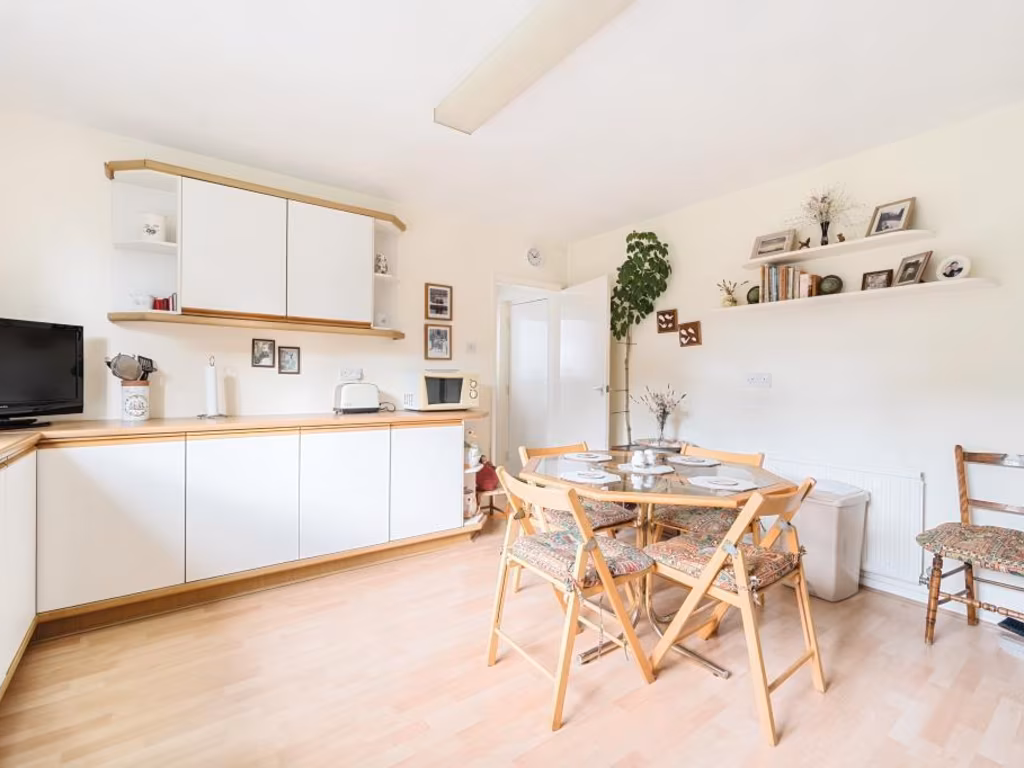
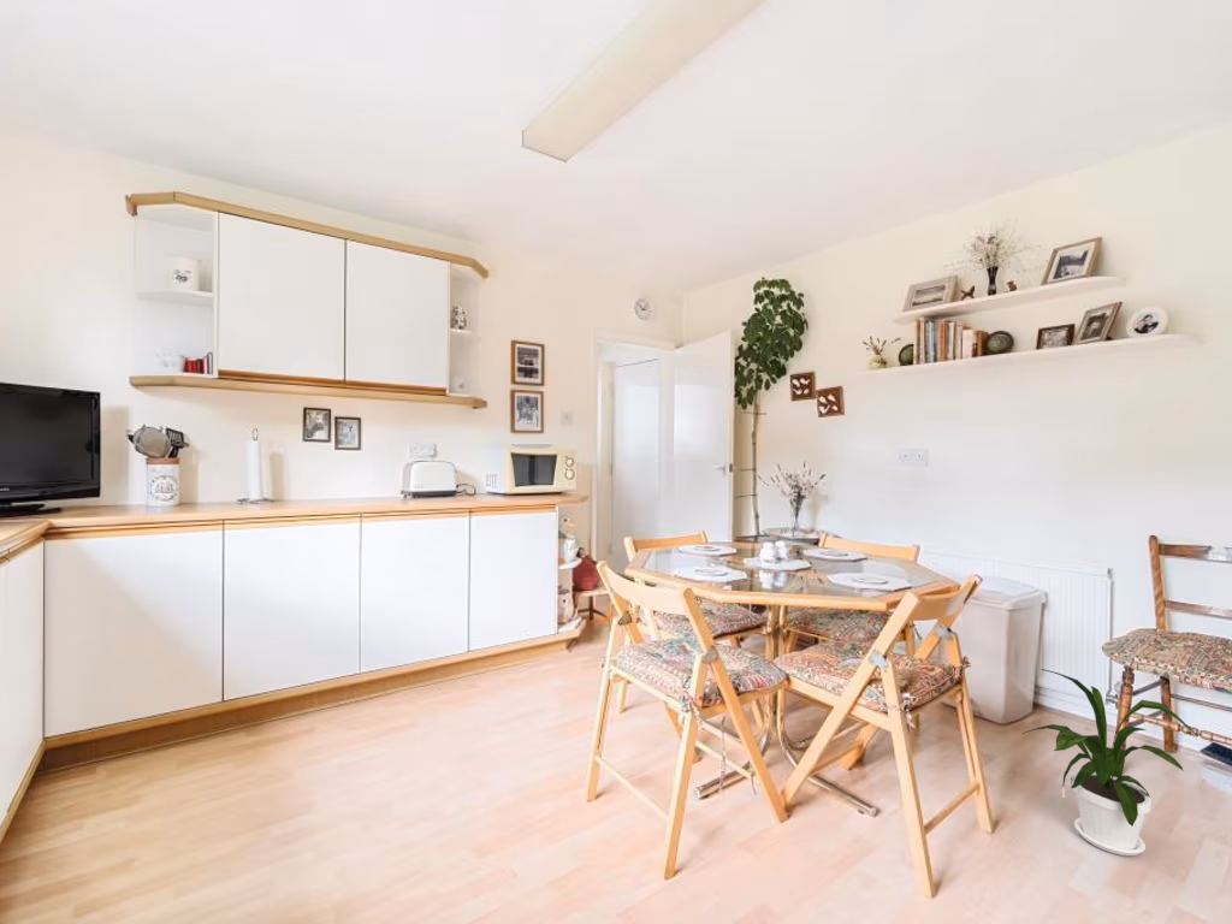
+ house plant [1021,668,1198,857]
